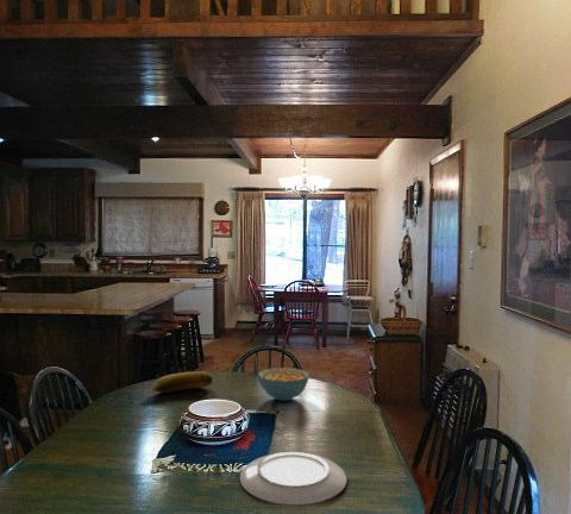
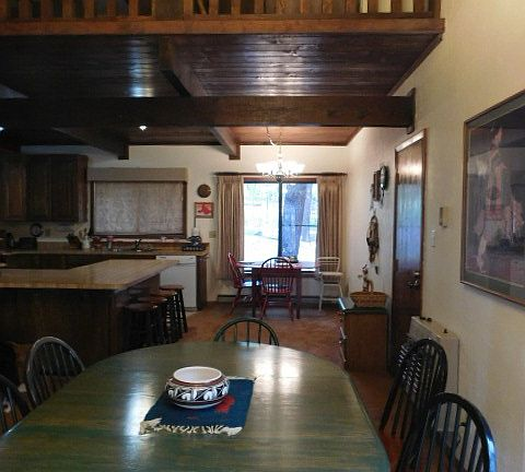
- cereal bowl [258,366,310,402]
- banana [149,370,214,394]
- plate [239,451,347,506]
